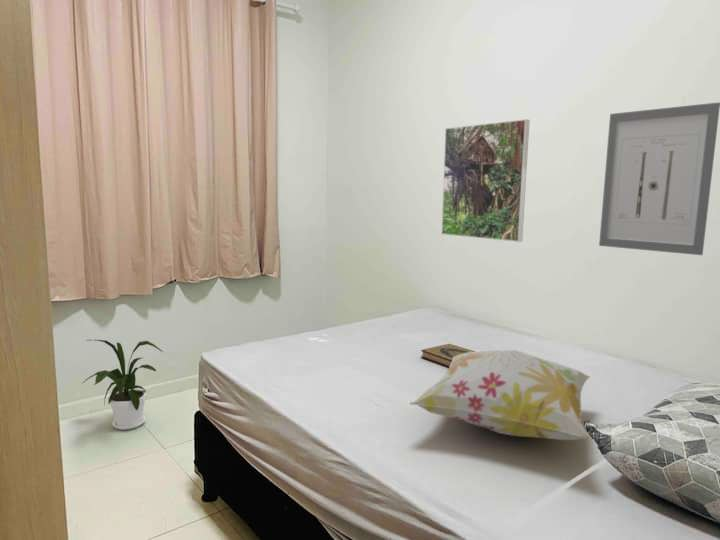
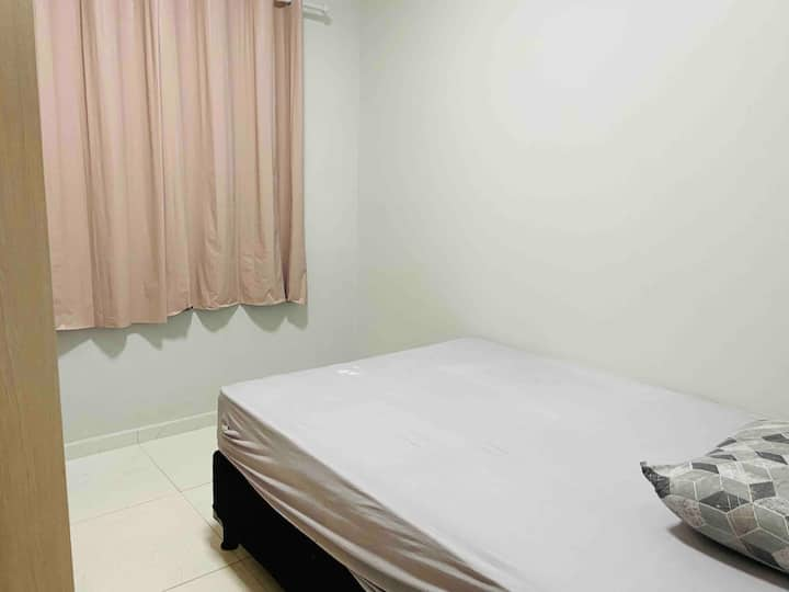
- decorative pillow [409,349,591,441]
- hardback book [420,343,476,368]
- wall art [598,101,720,256]
- house plant [82,339,164,431]
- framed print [441,118,531,243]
